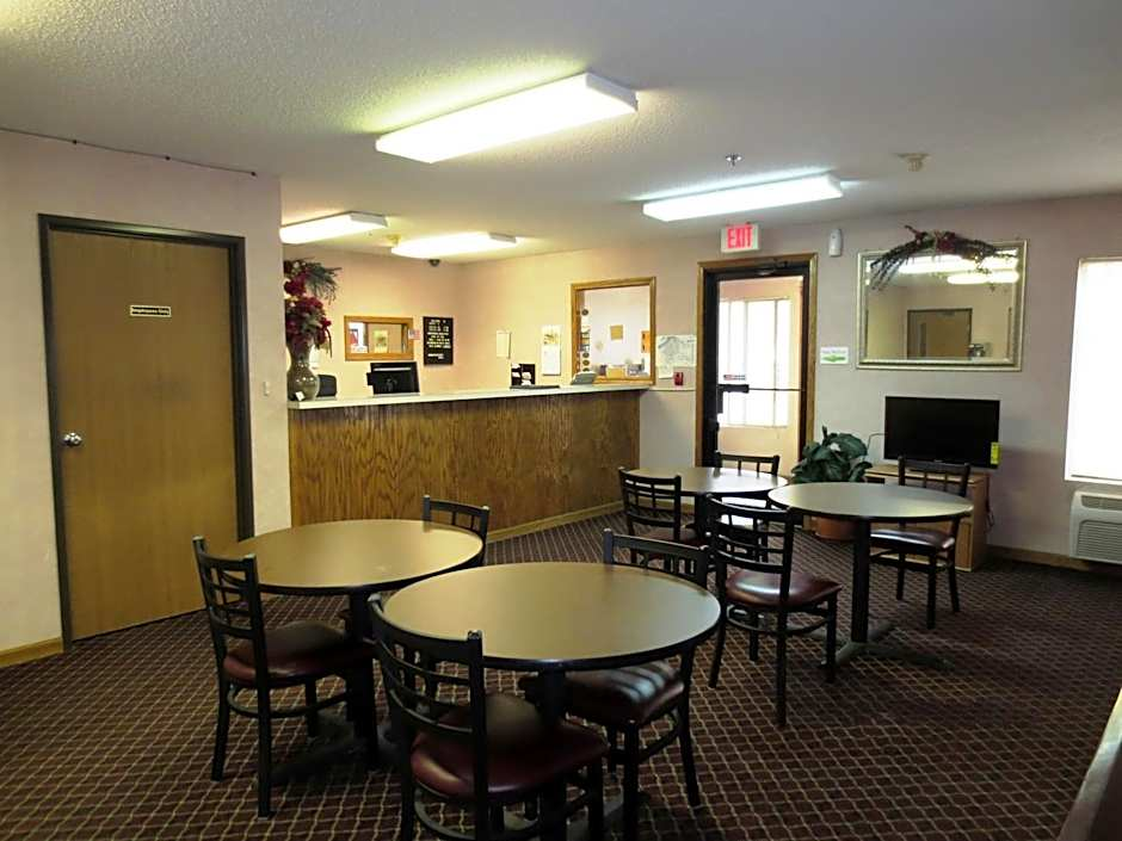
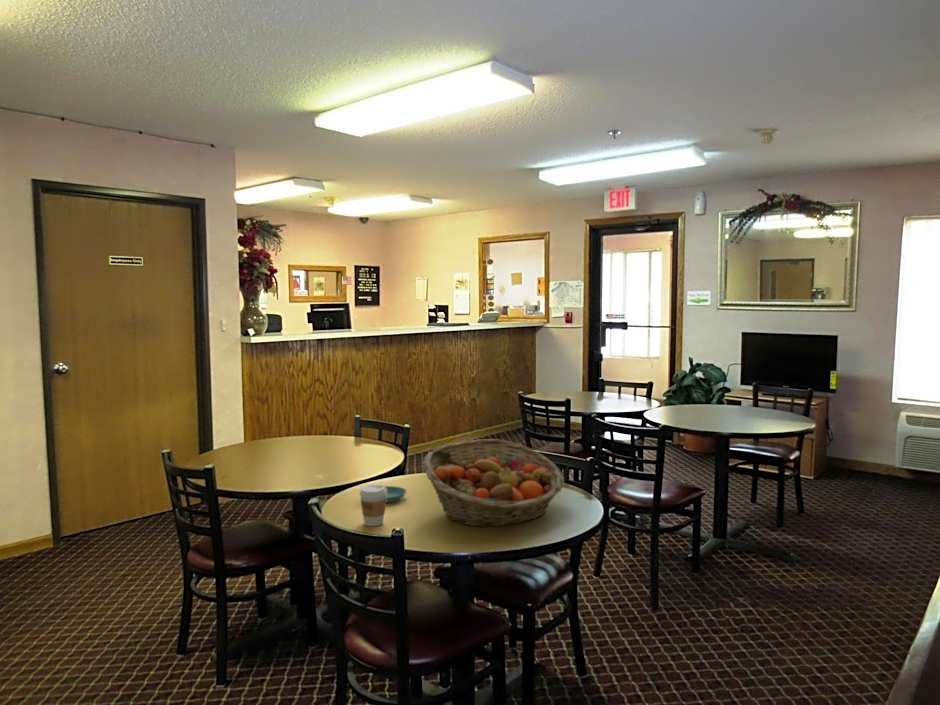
+ fruit basket [422,438,565,528]
+ coffee cup [359,484,387,527]
+ saucer [385,485,408,504]
